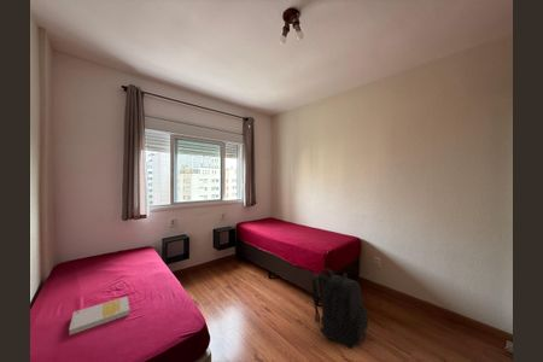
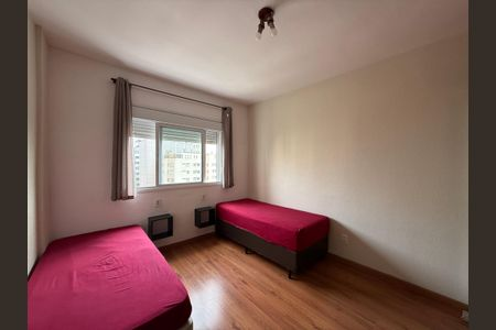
- backpack [311,268,369,350]
- book [68,294,130,337]
